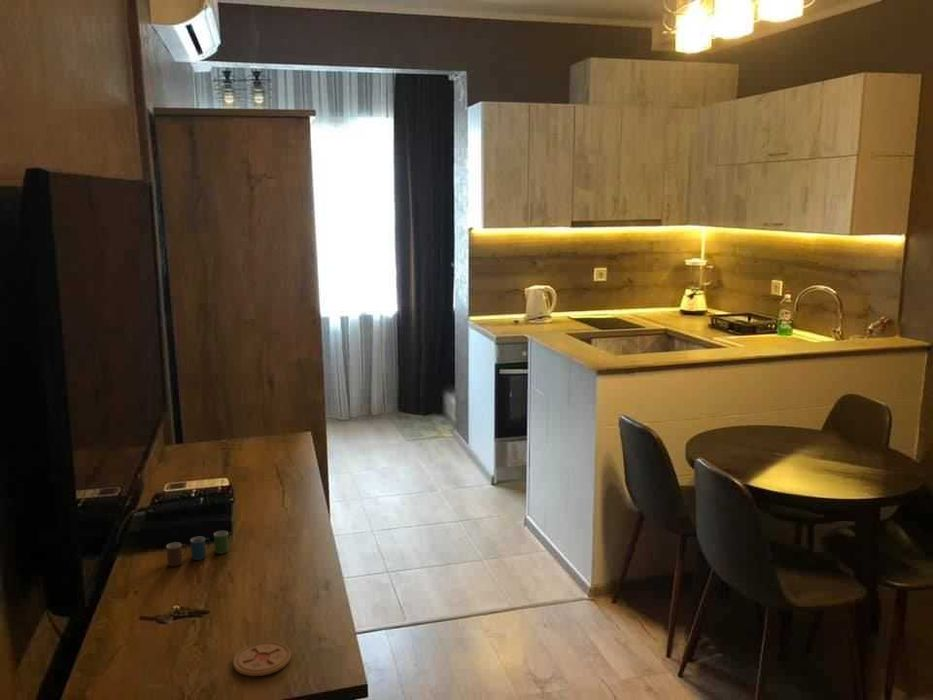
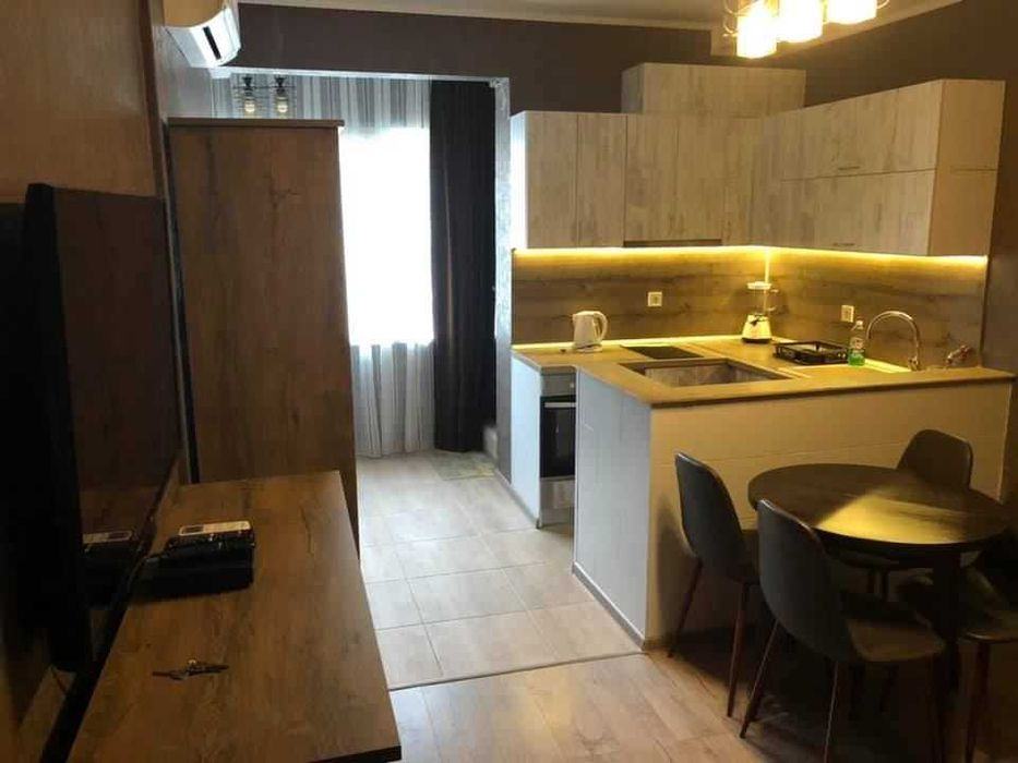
- coaster [232,641,292,677]
- cup [165,530,234,567]
